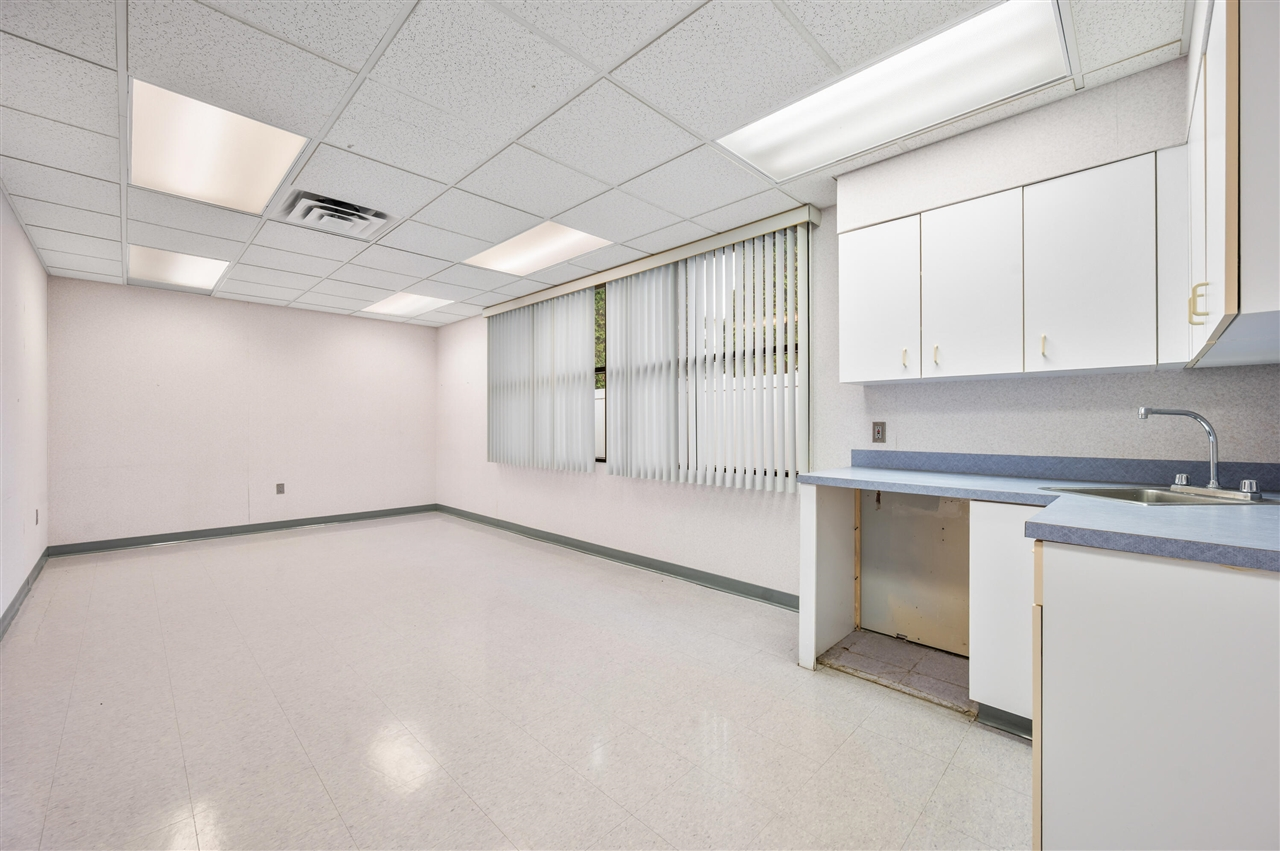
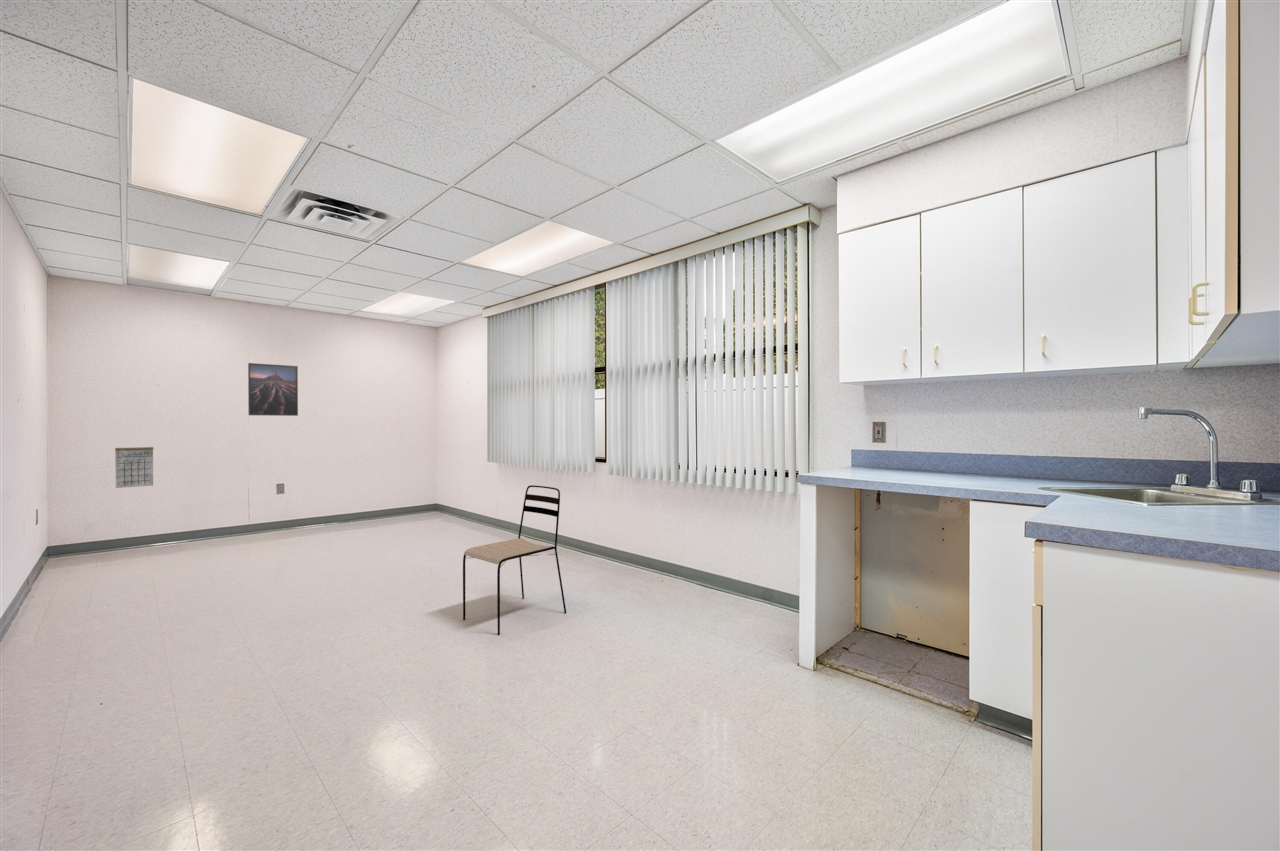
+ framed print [247,362,299,417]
+ calendar [114,441,154,489]
+ dining chair [462,484,567,636]
